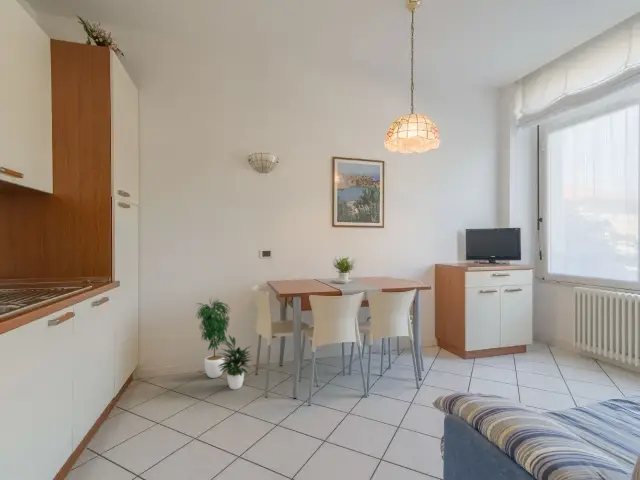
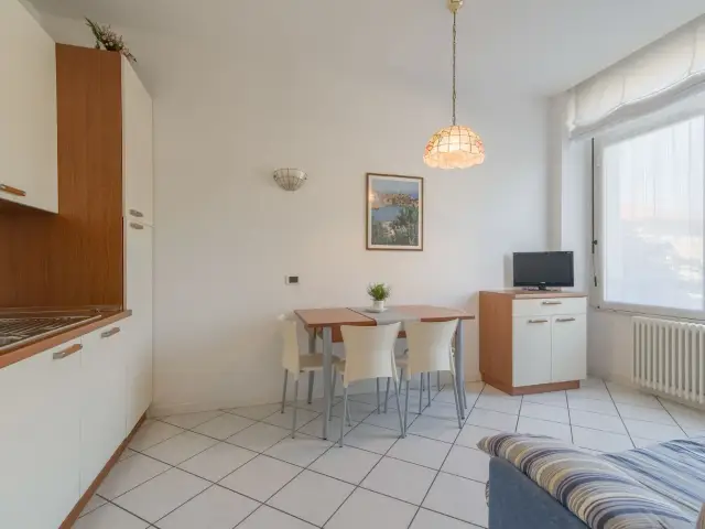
- potted plant [194,294,254,391]
